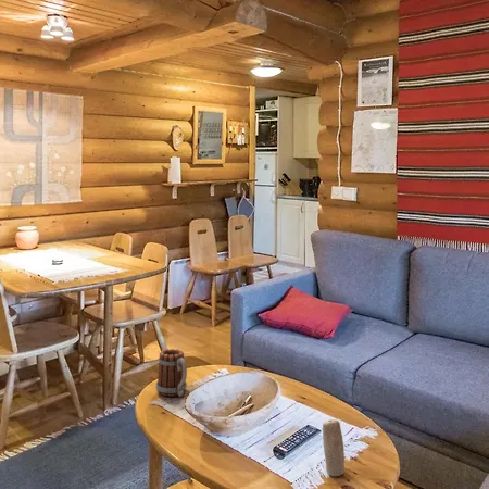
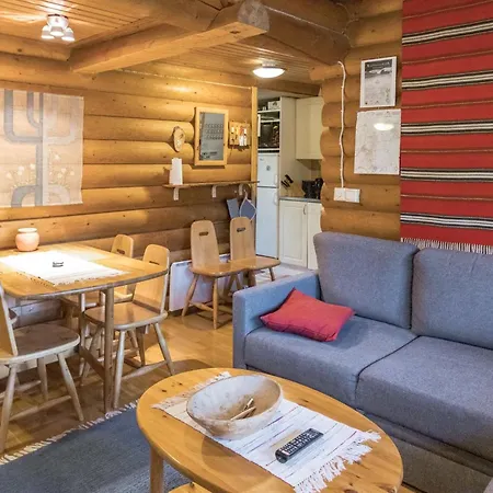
- mug [155,348,188,398]
- candle [322,418,346,477]
